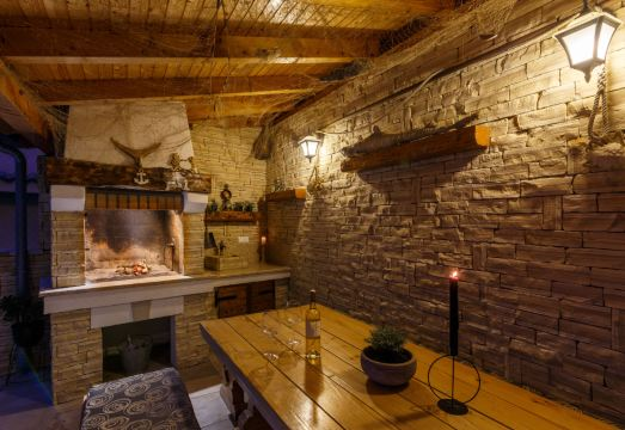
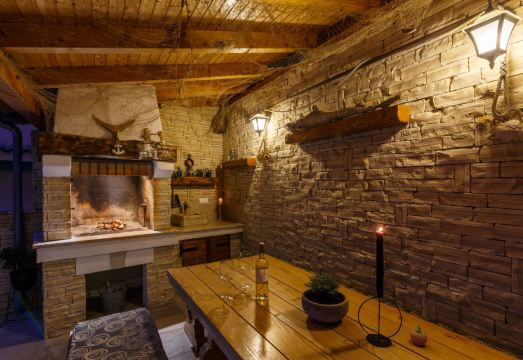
+ fruit [409,324,428,346]
